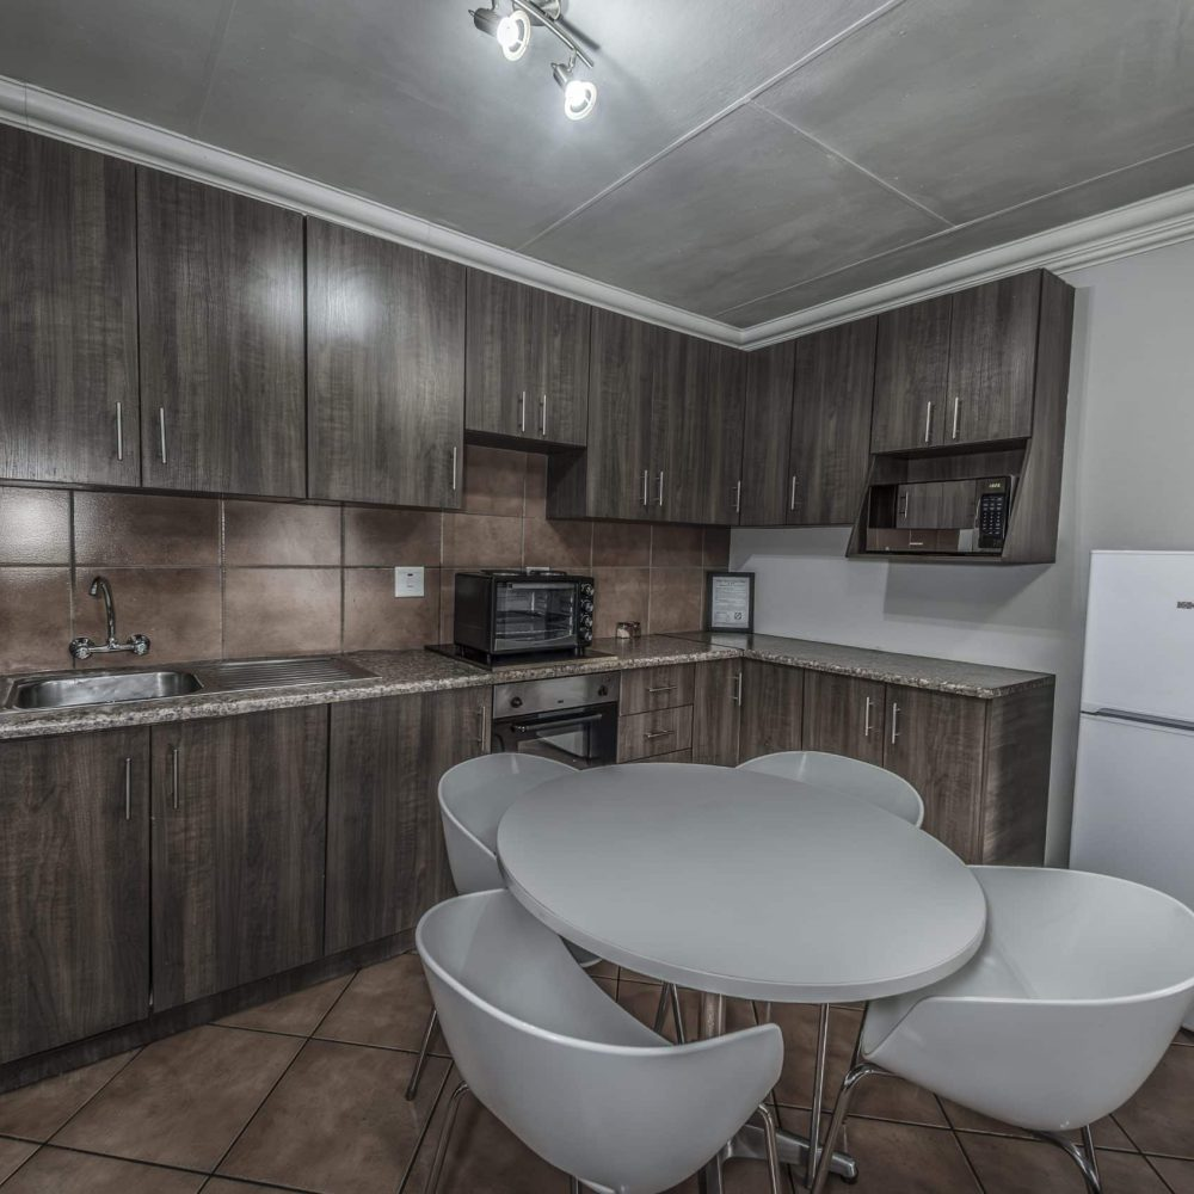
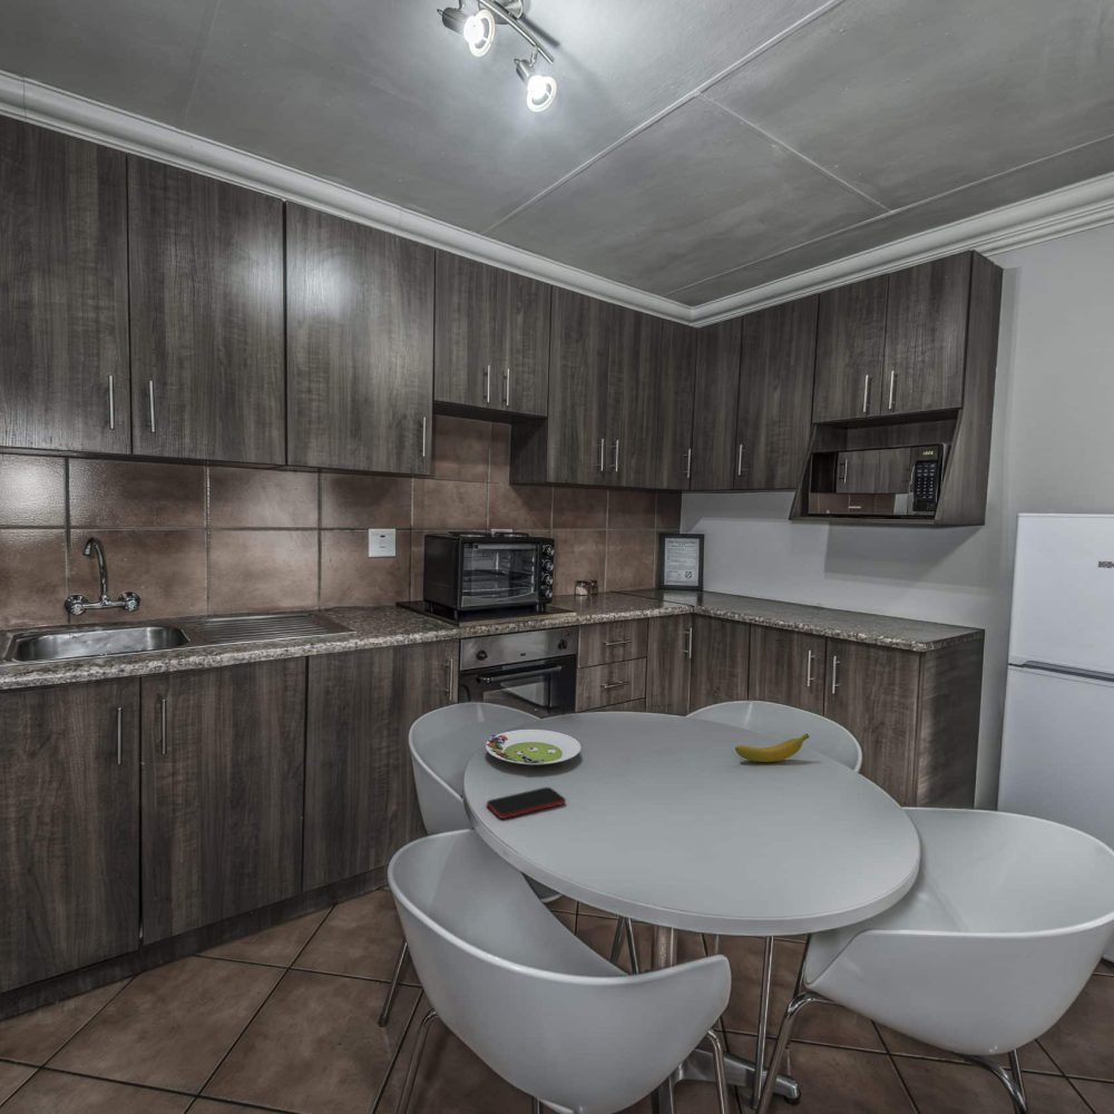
+ smartphone [486,786,567,820]
+ salad plate [485,729,582,766]
+ banana [734,732,810,763]
